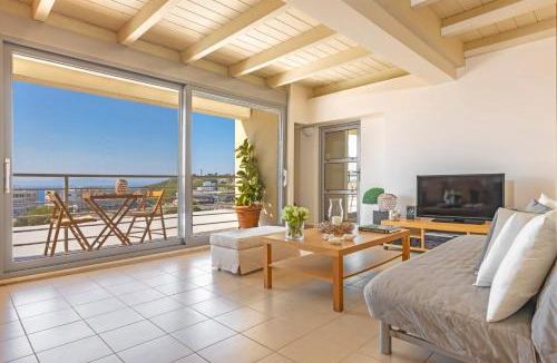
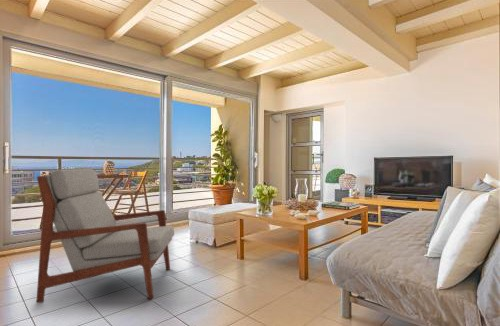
+ armchair [35,168,175,303]
